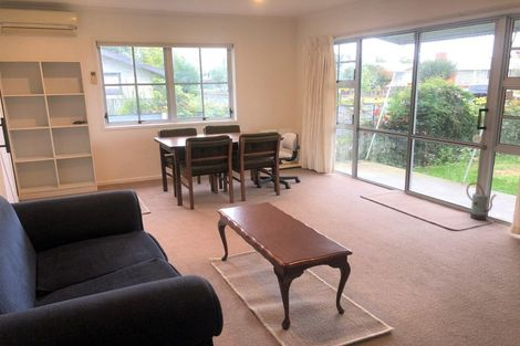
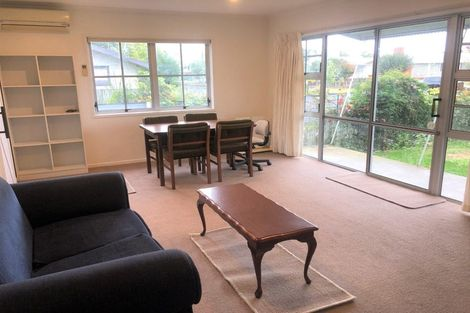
- watering can [466,181,497,221]
